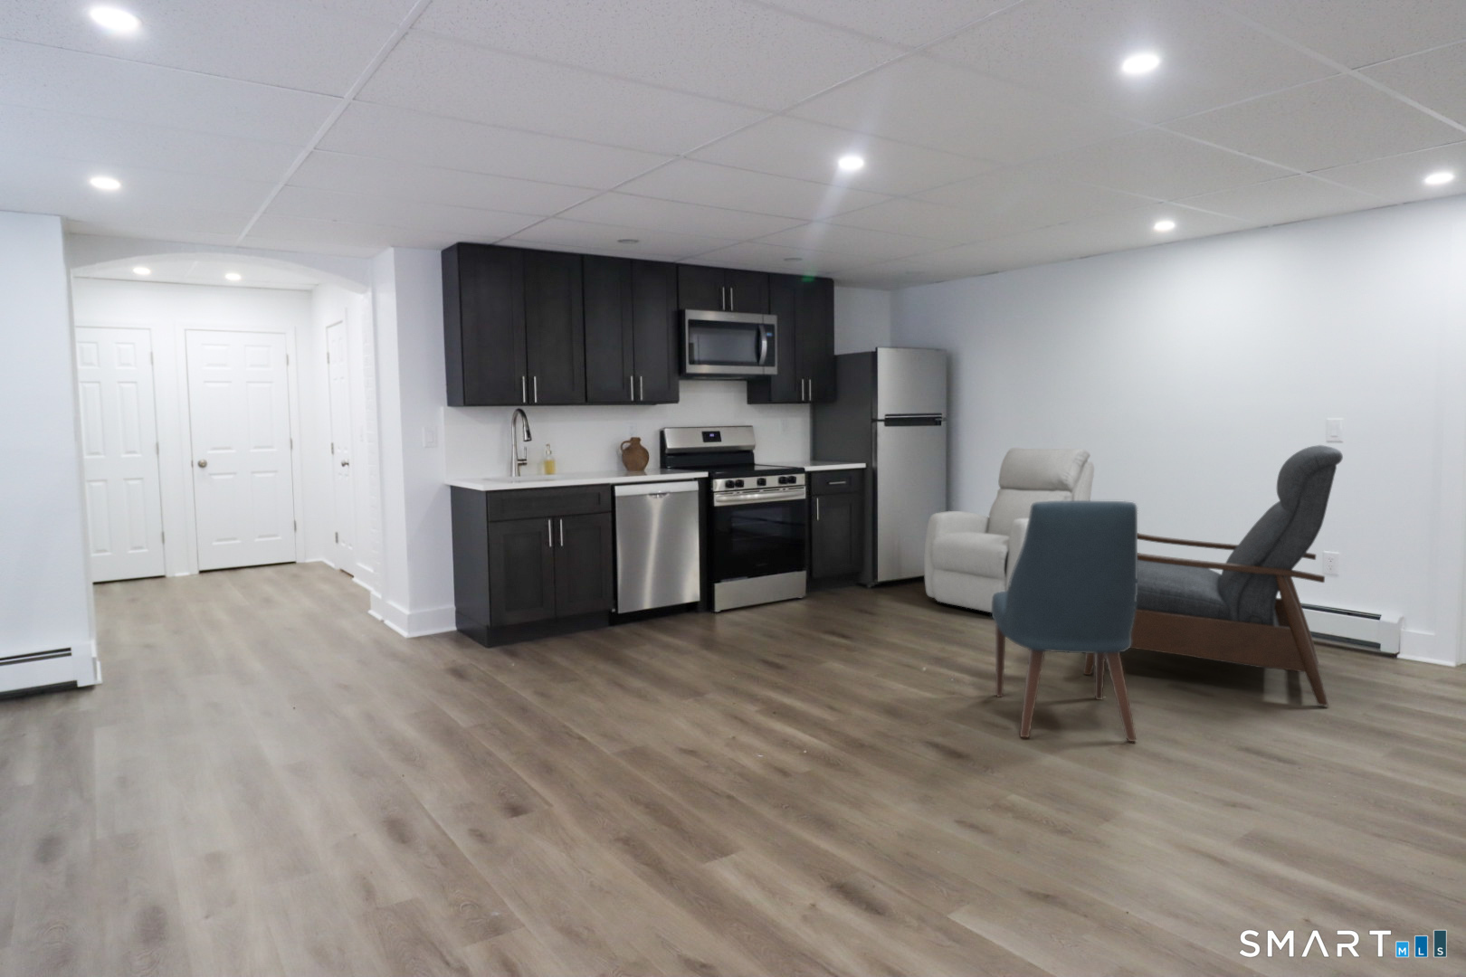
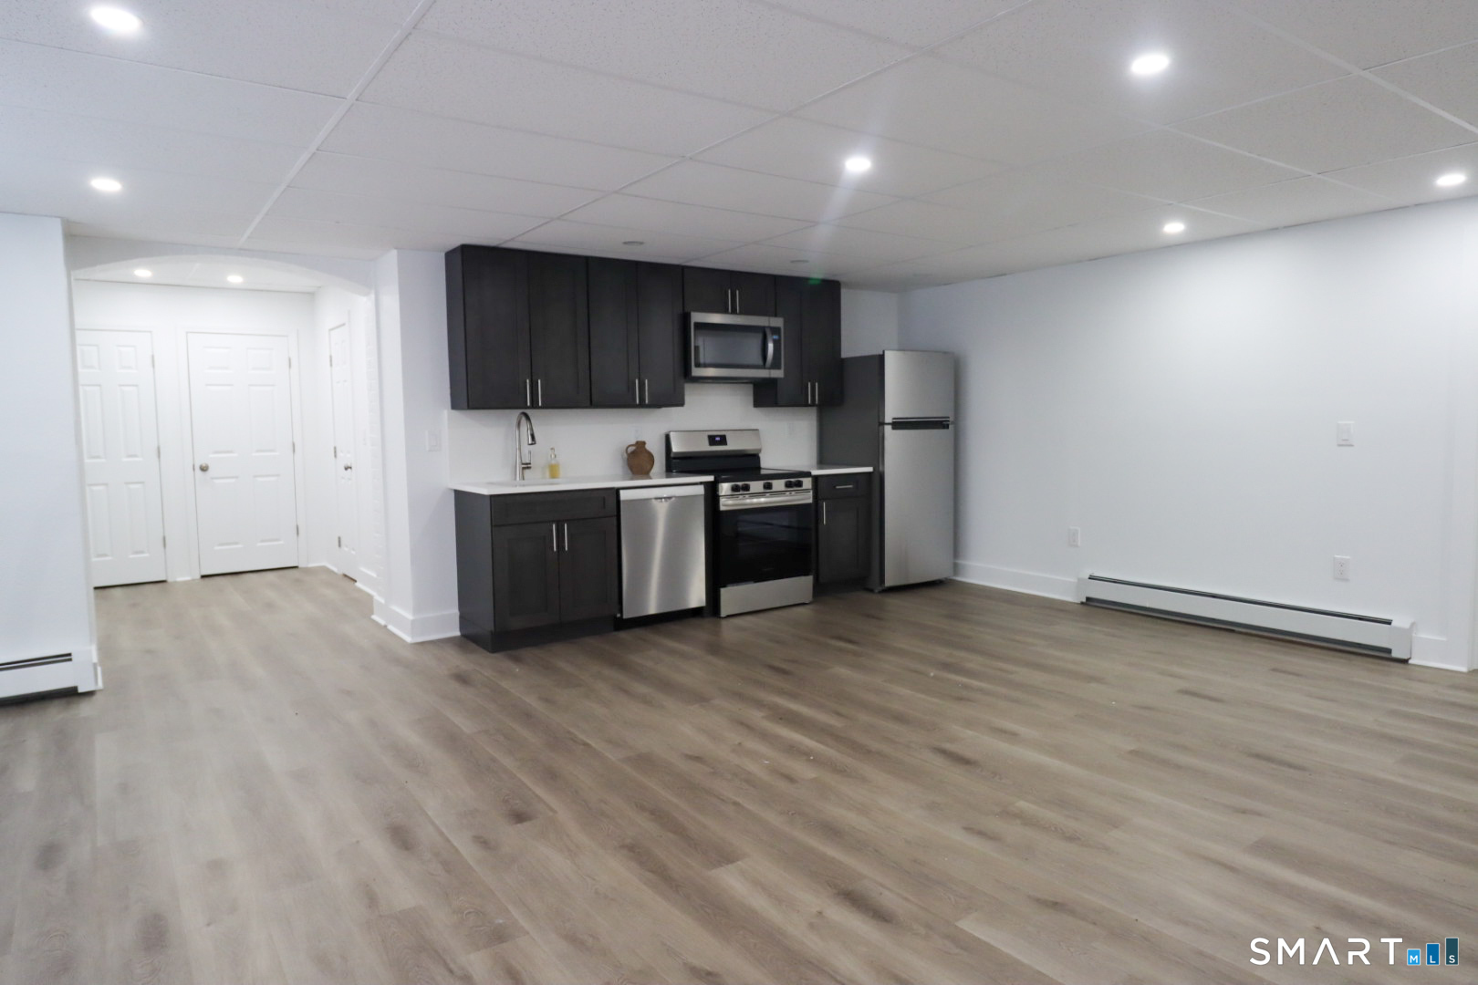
- chair [923,447,1095,613]
- chair [990,500,1139,743]
- chair [1082,444,1344,707]
